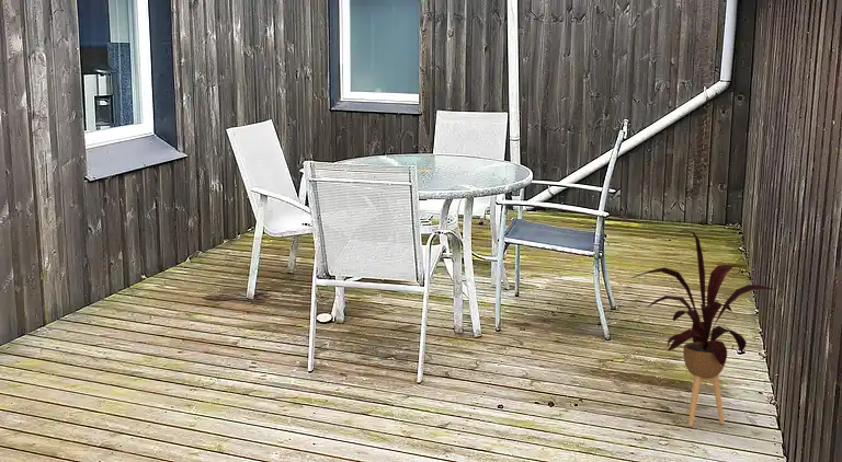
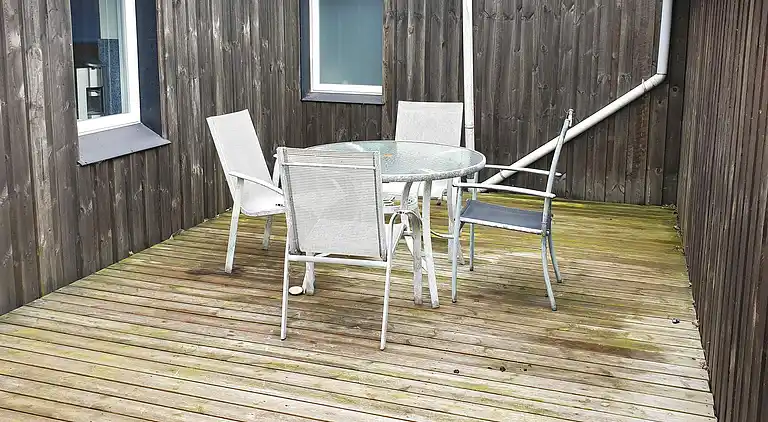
- house plant [630,229,776,427]
